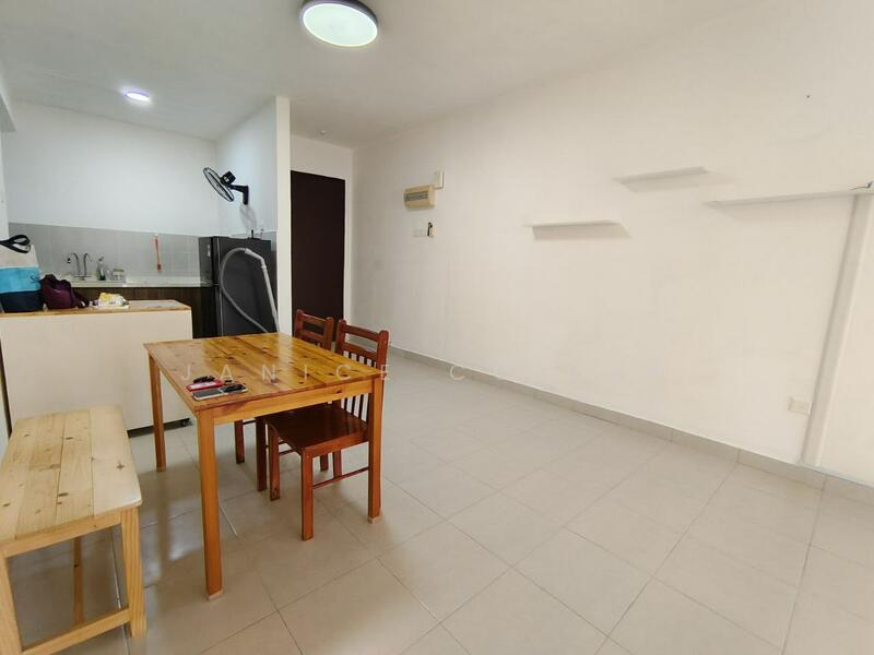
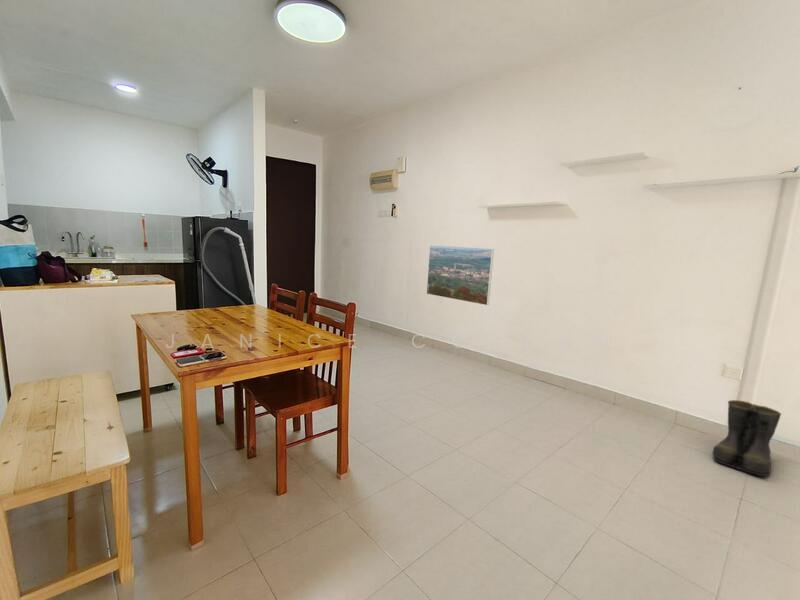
+ boots [711,399,782,478]
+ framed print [426,244,495,306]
